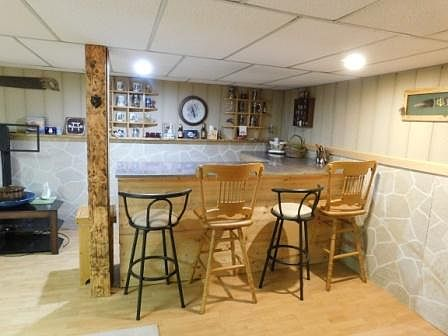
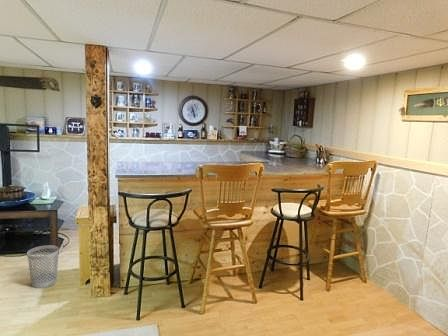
+ wastebasket [26,244,60,289]
